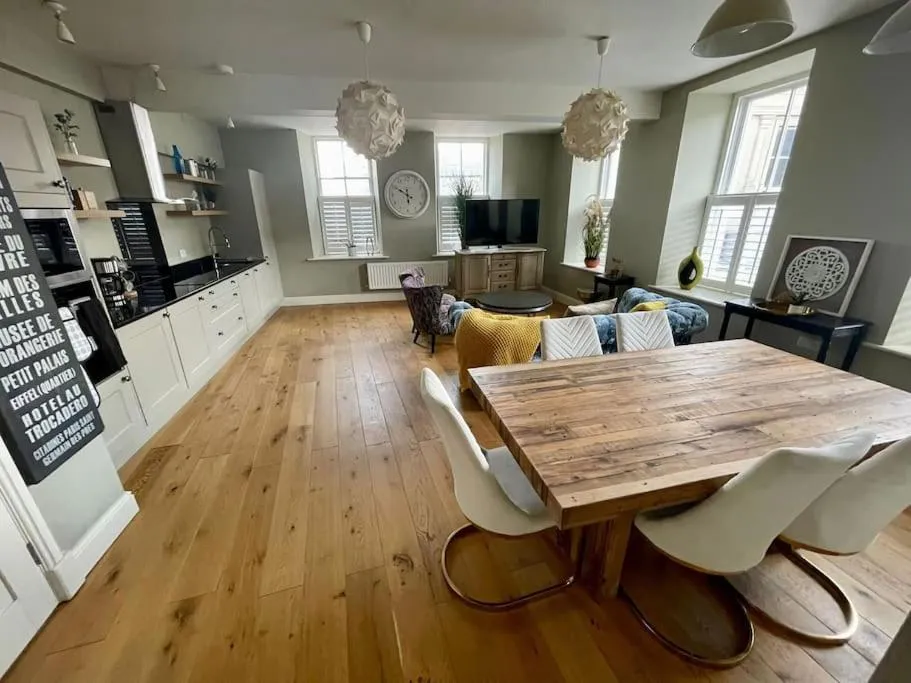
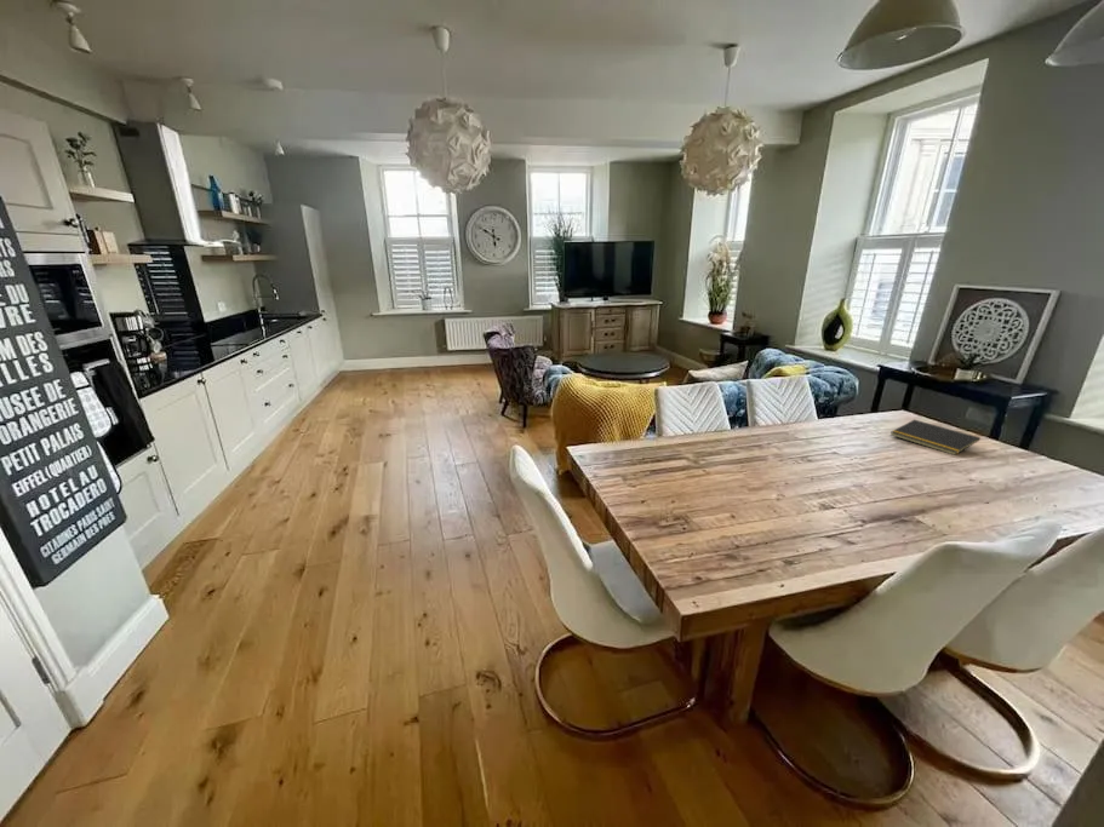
+ notepad [890,418,982,456]
